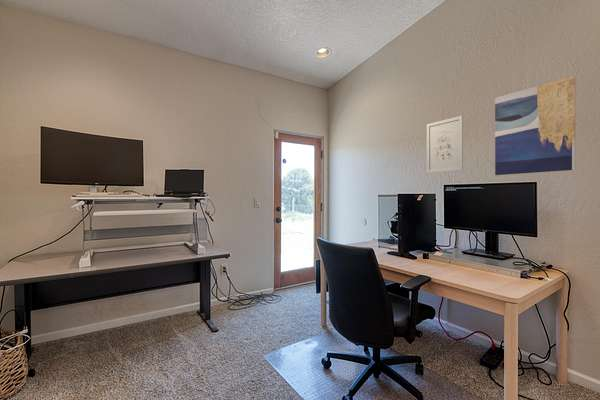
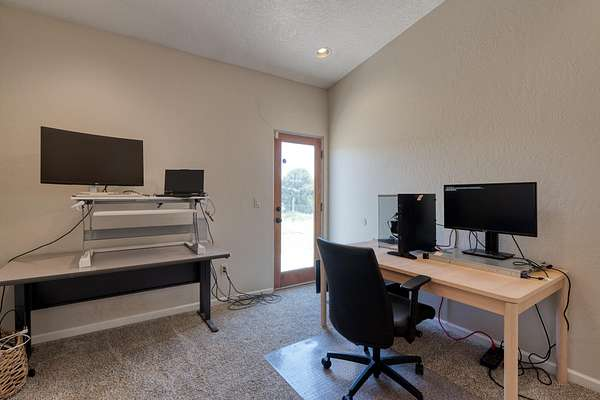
- wall art [494,75,577,176]
- wall art [426,115,464,174]
